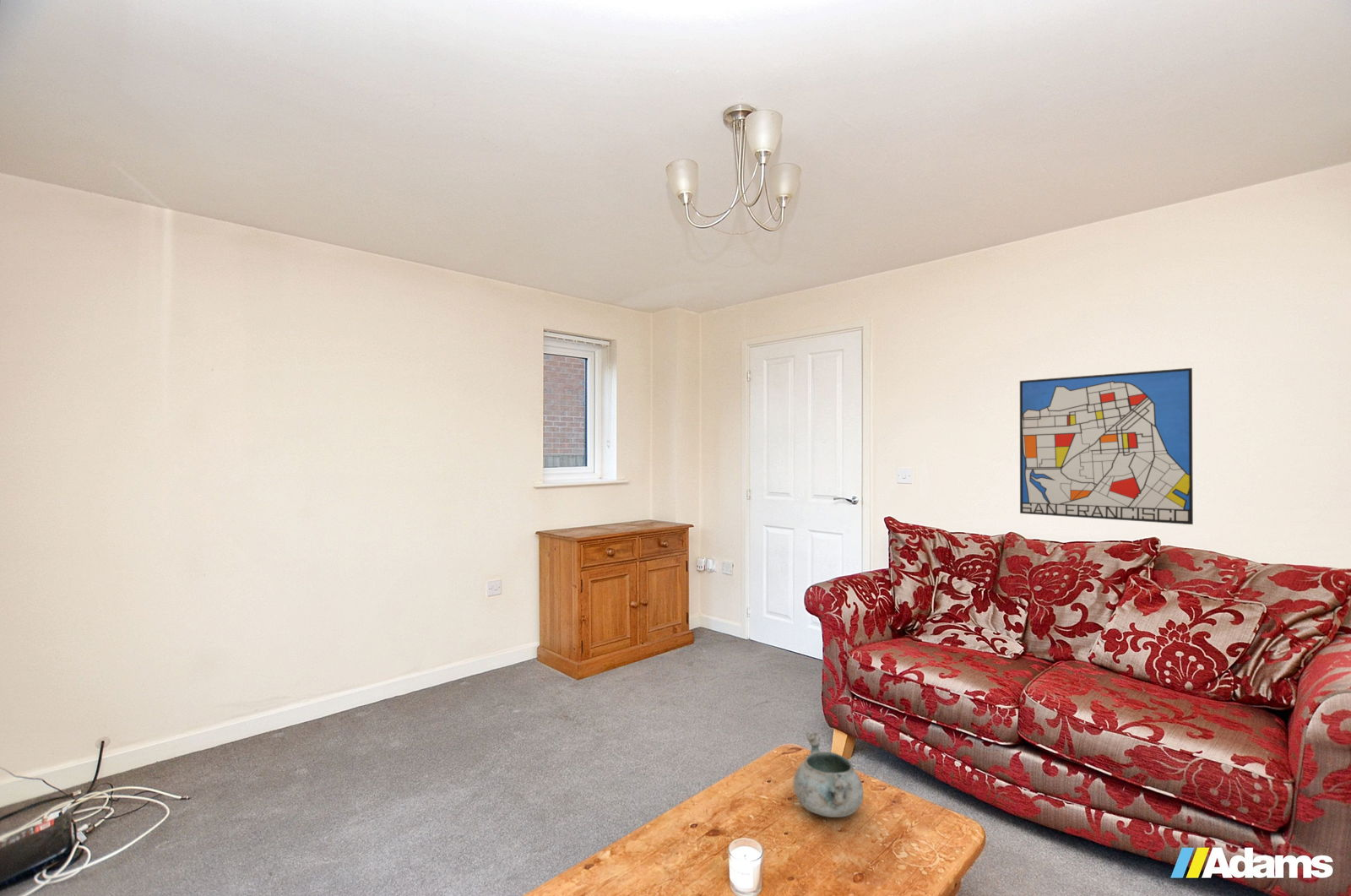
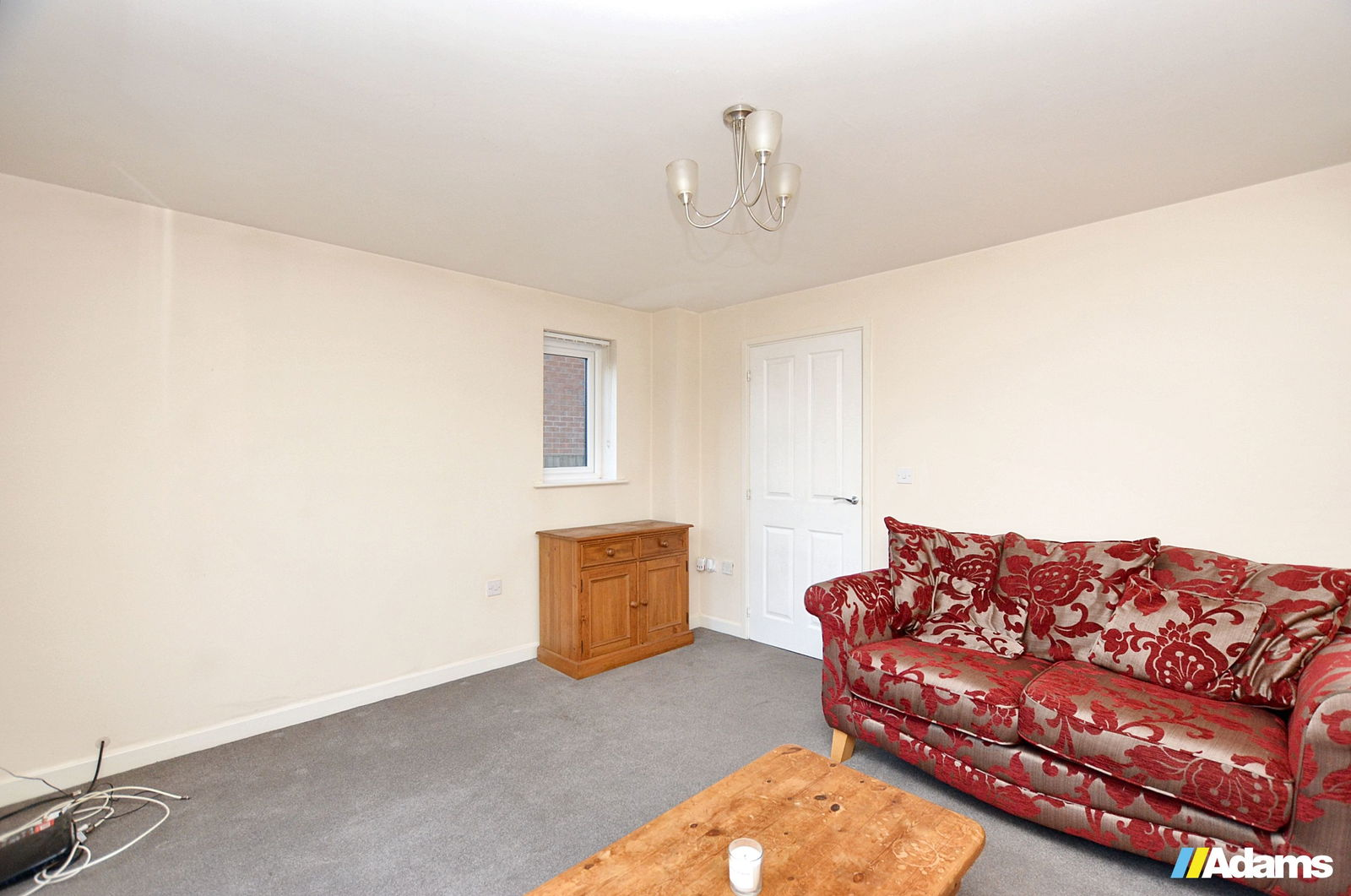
- decorative bowl [792,731,864,818]
- wall art [1019,367,1194,525]
